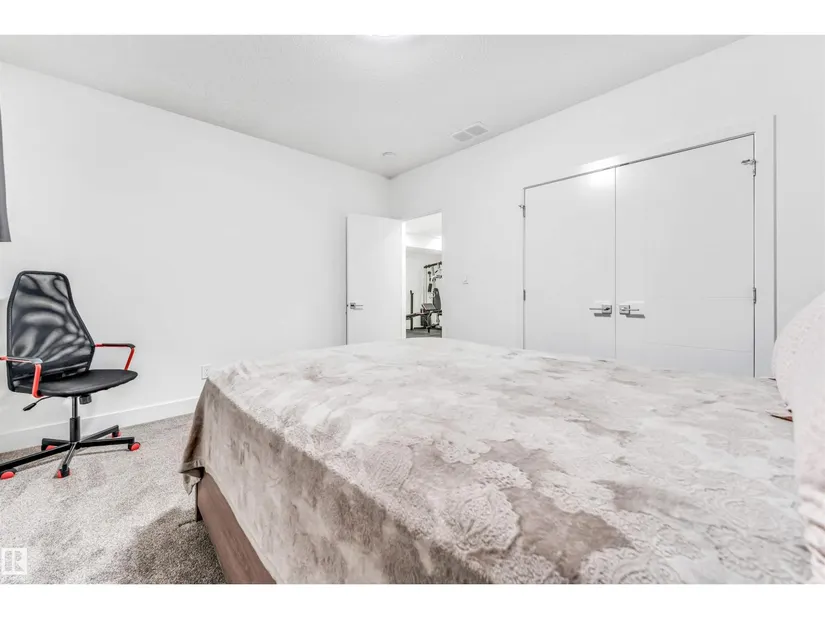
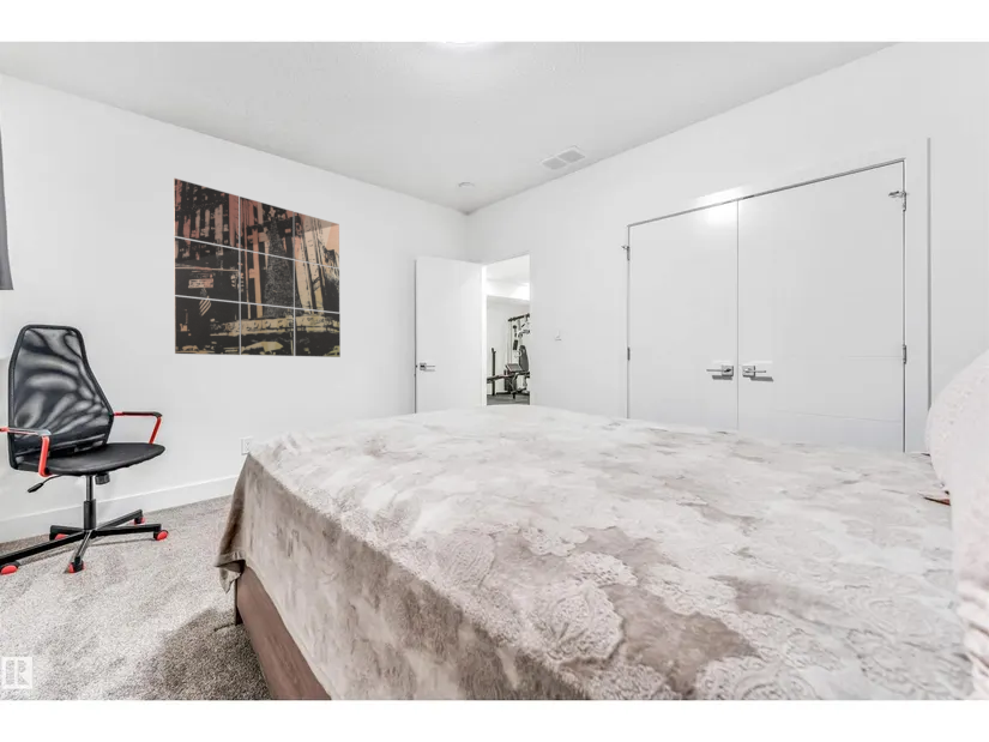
+ wall art [173,177,342,358]
